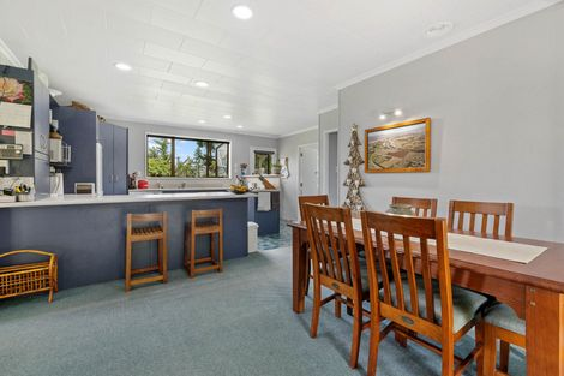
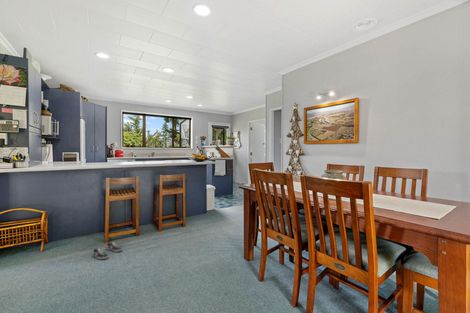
+ shoe [91,241,123,260]
